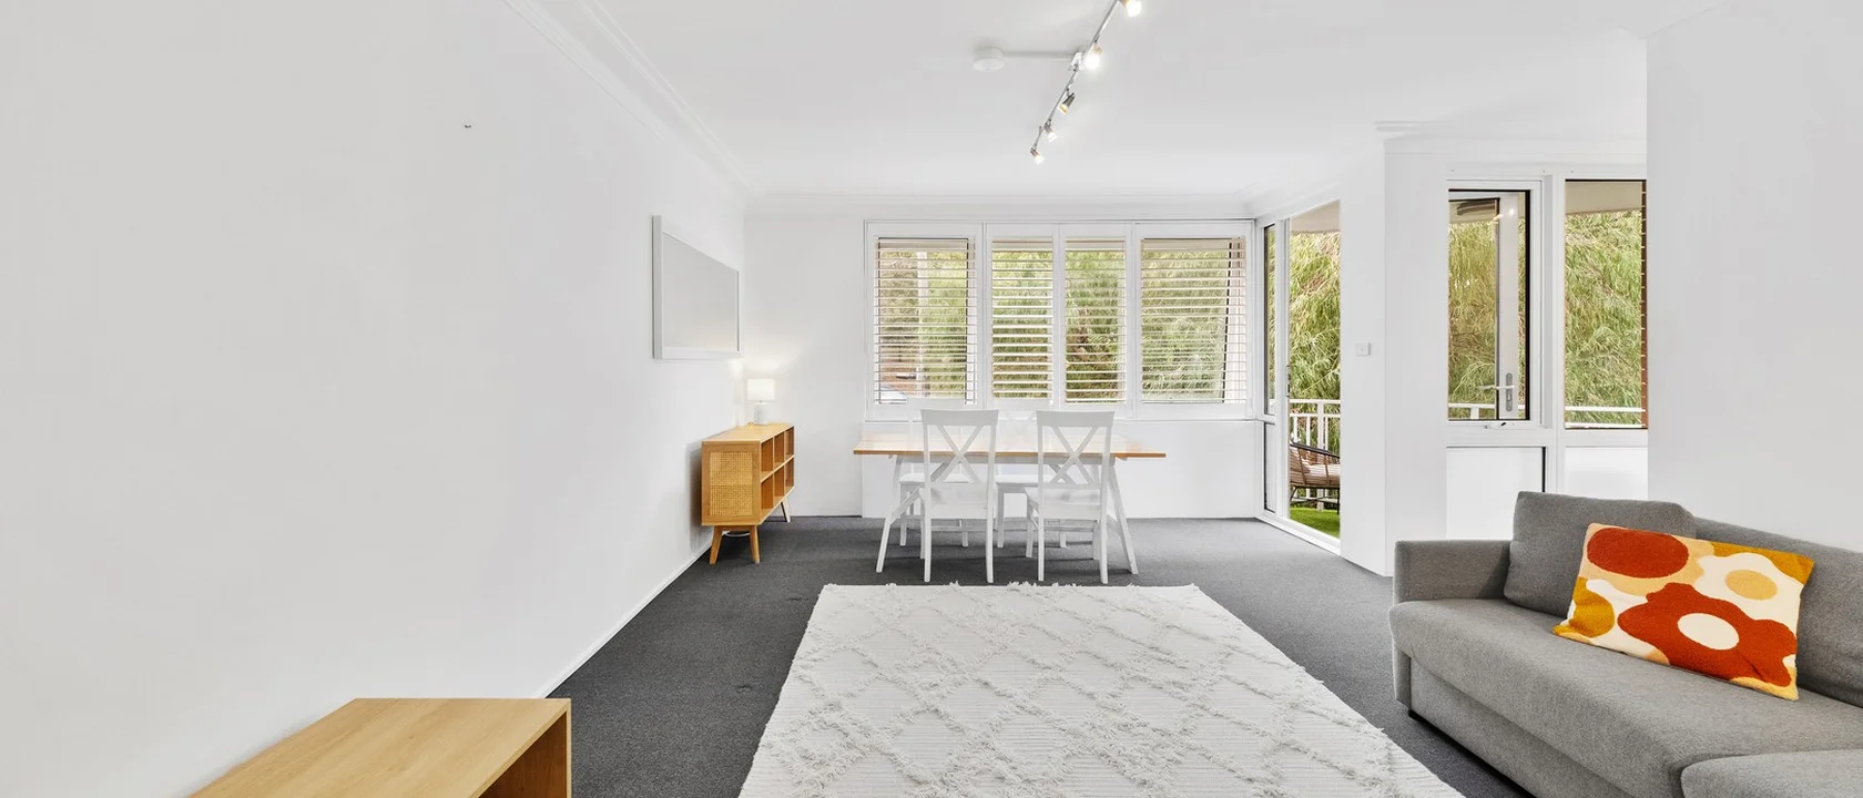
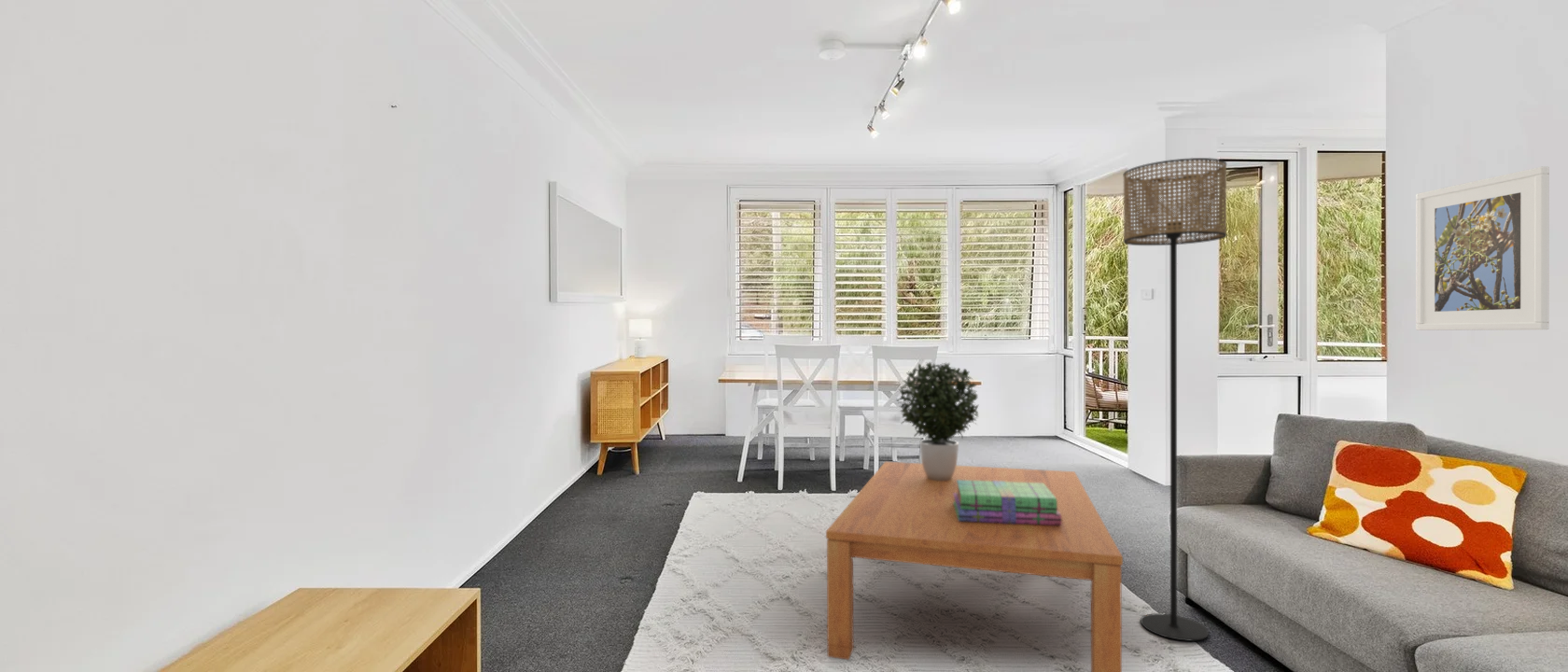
+ coffee table [825,461,1124,672]
+ floor lamp [1122,157,1227,642]
+ stack of books [953,480,1061,525]
+ potted plant [896,361,980,481]
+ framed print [1415,166,1550,331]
